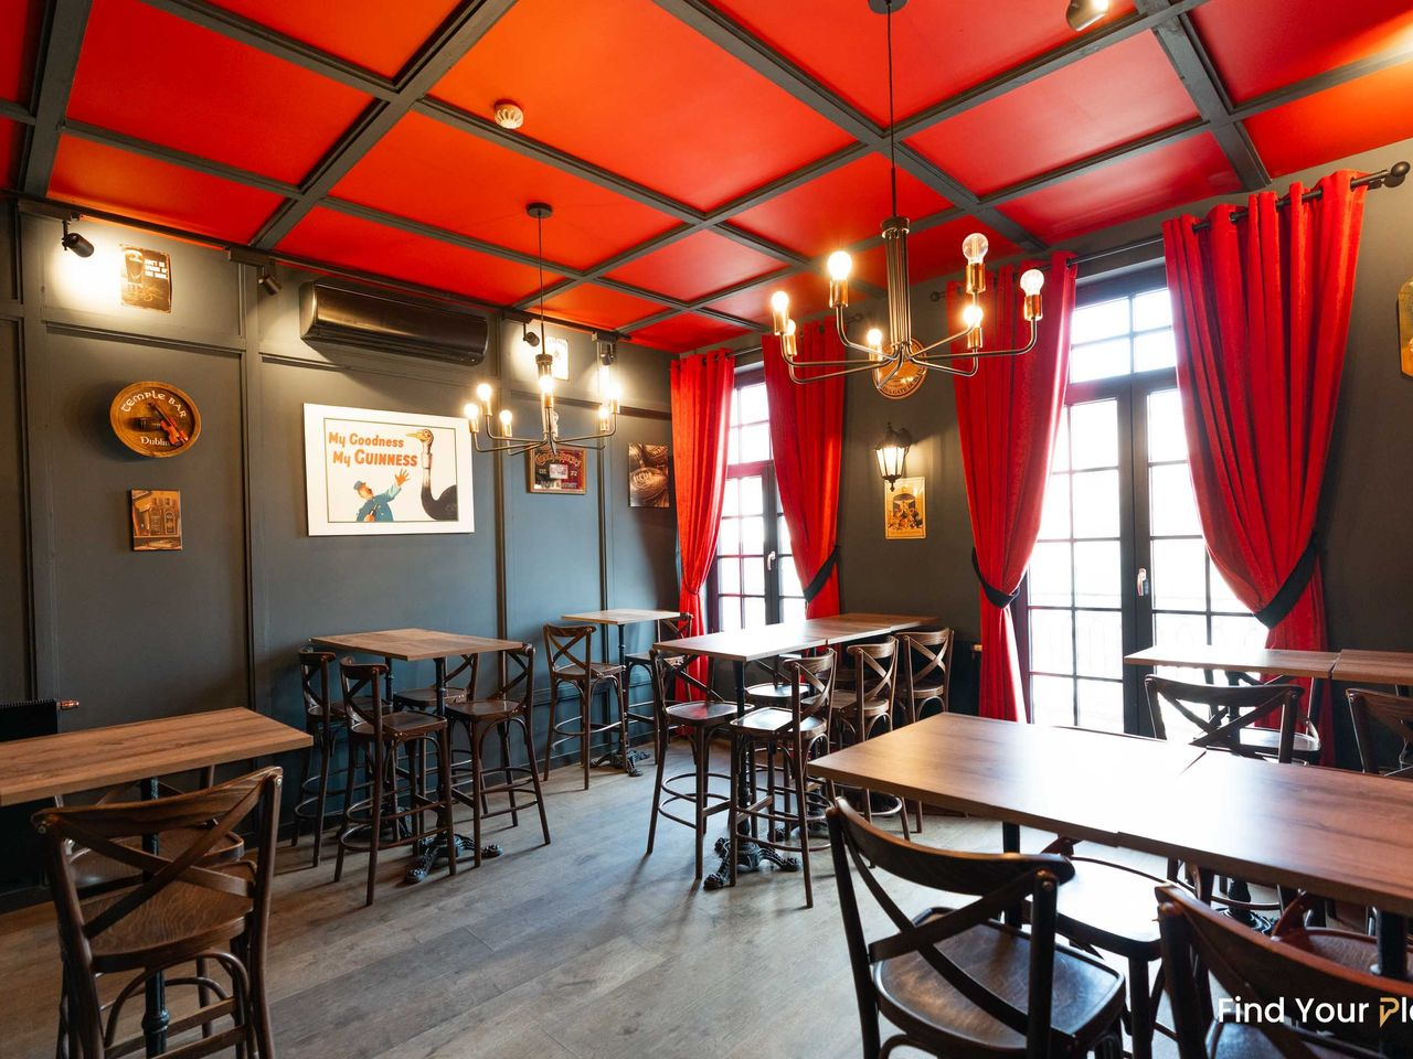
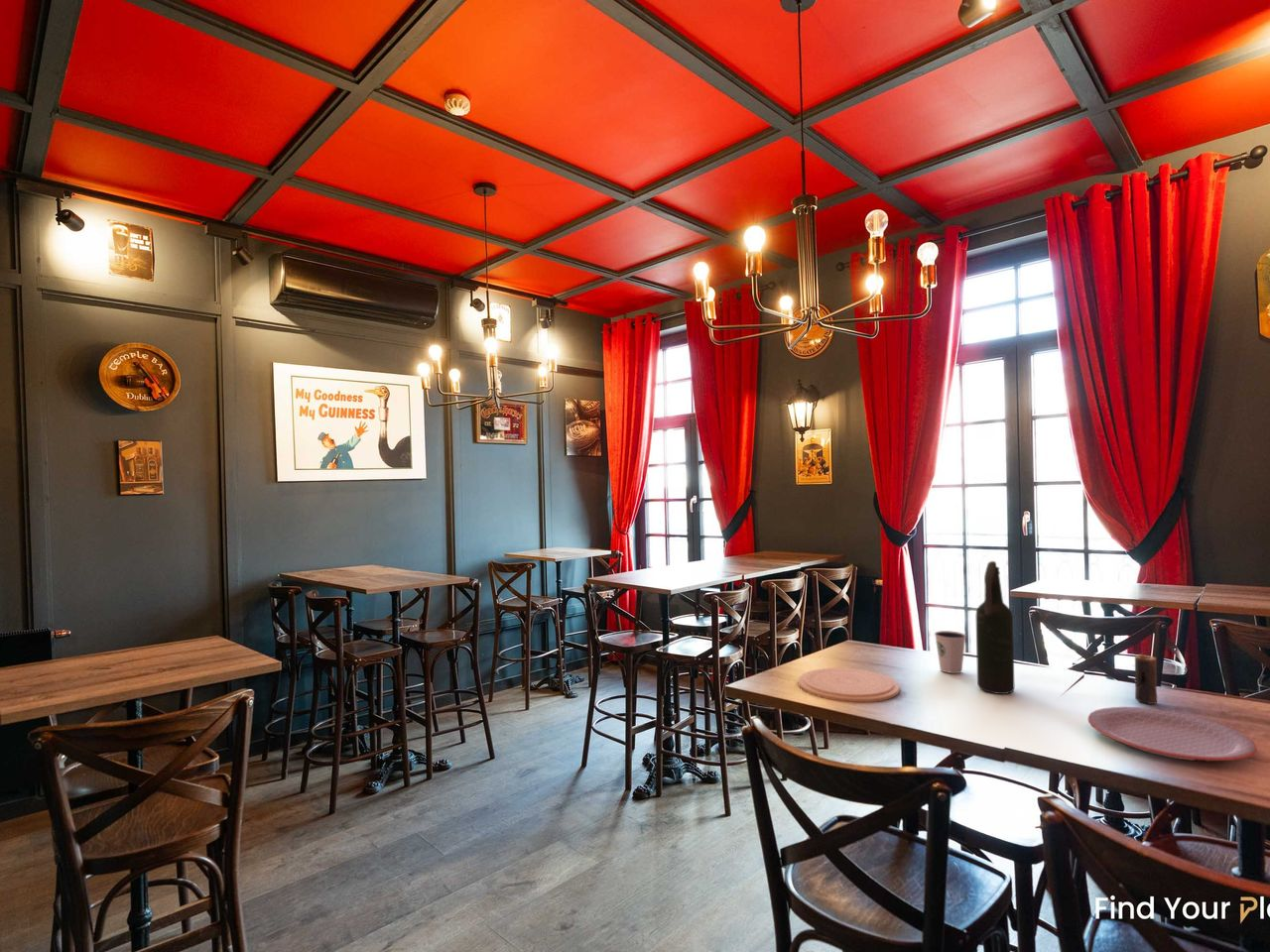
+ plate [1087,706,1258,762]
+ beer bottle [975,560,1016,695]
+ dixie cup [934,630,967,674]
+ candle [1134,654,1158,705]
+ plate [797,666,901,703]
